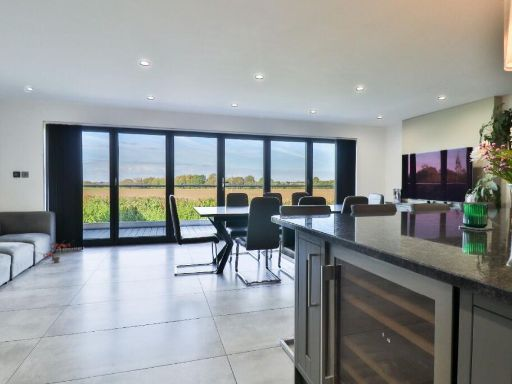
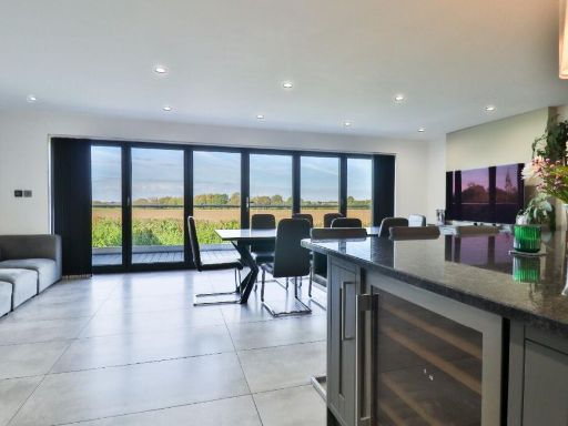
- potted plant [35,239,74,264]
